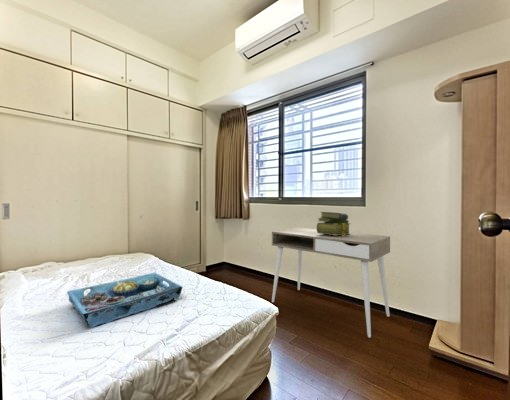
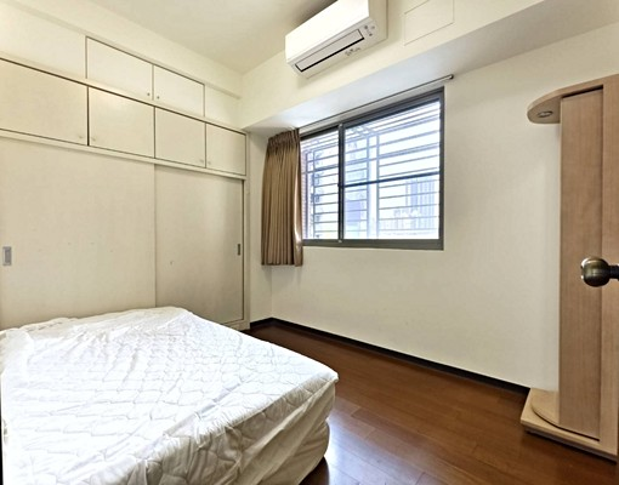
- stack of books [316,211,352,236]
- serving tray [66,272,183,329]
- desk [271,227,391,339]
